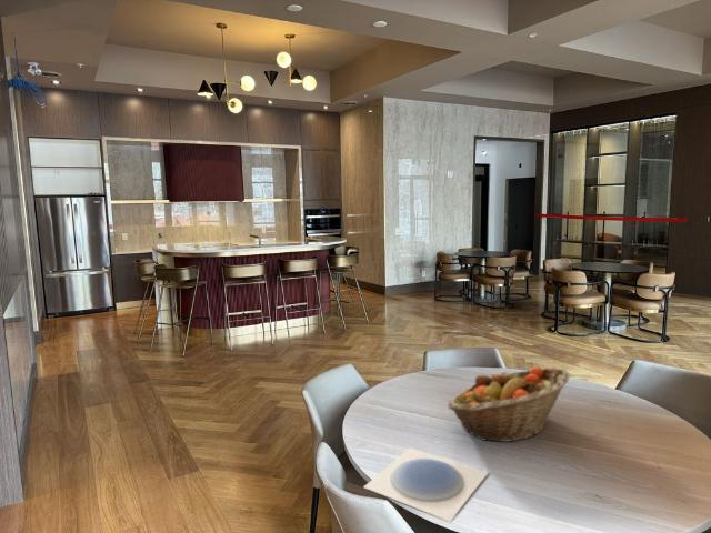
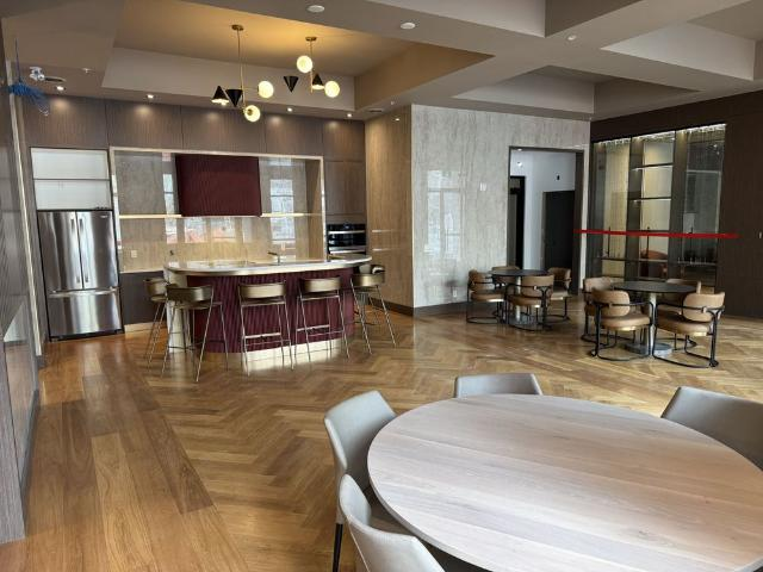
- plate [362,446,490,522]
- fruit basket [447,365,571,443]
